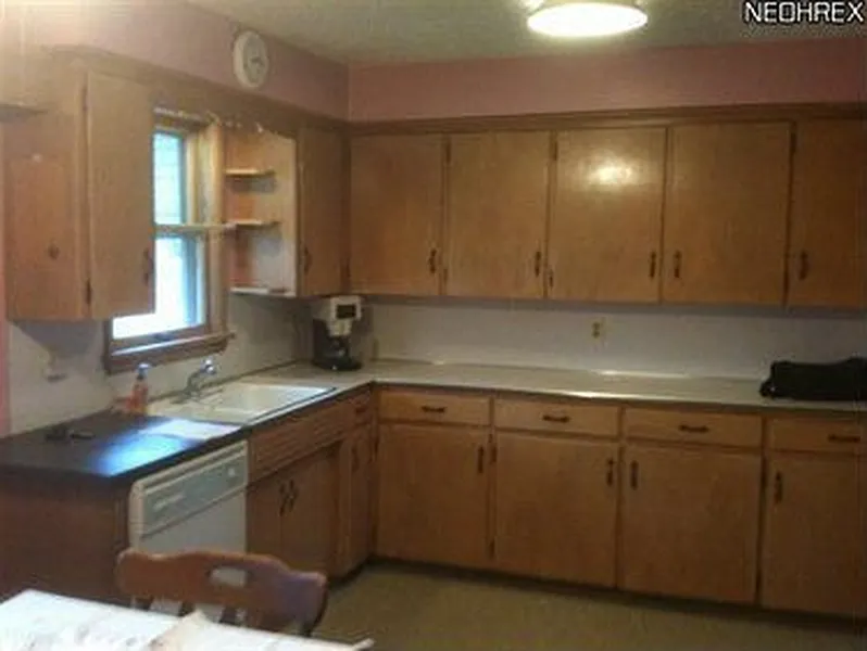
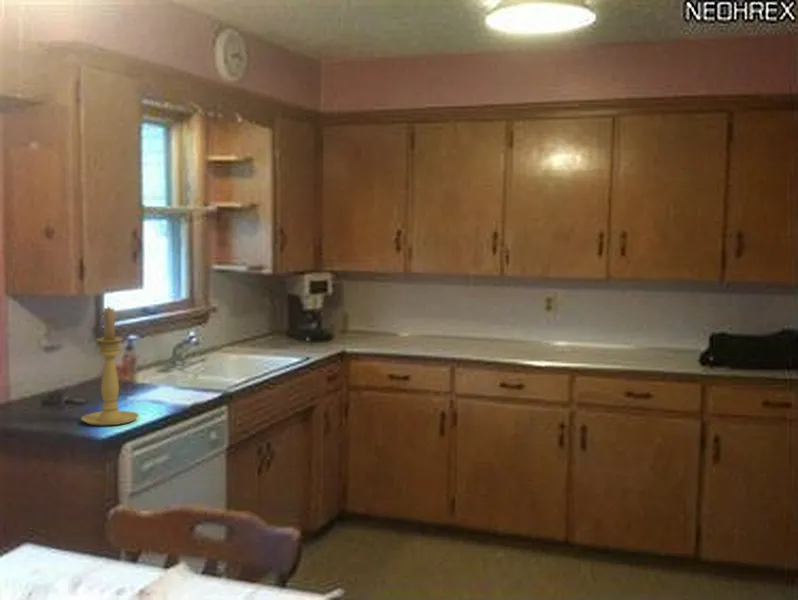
+ candle holder [80,305,140,426]
